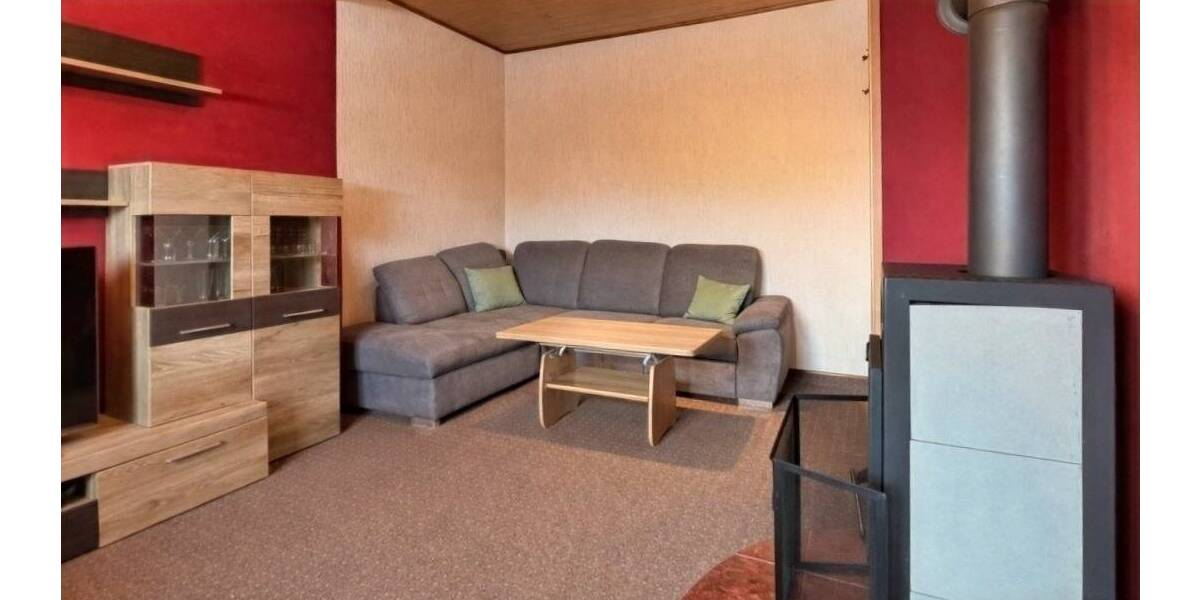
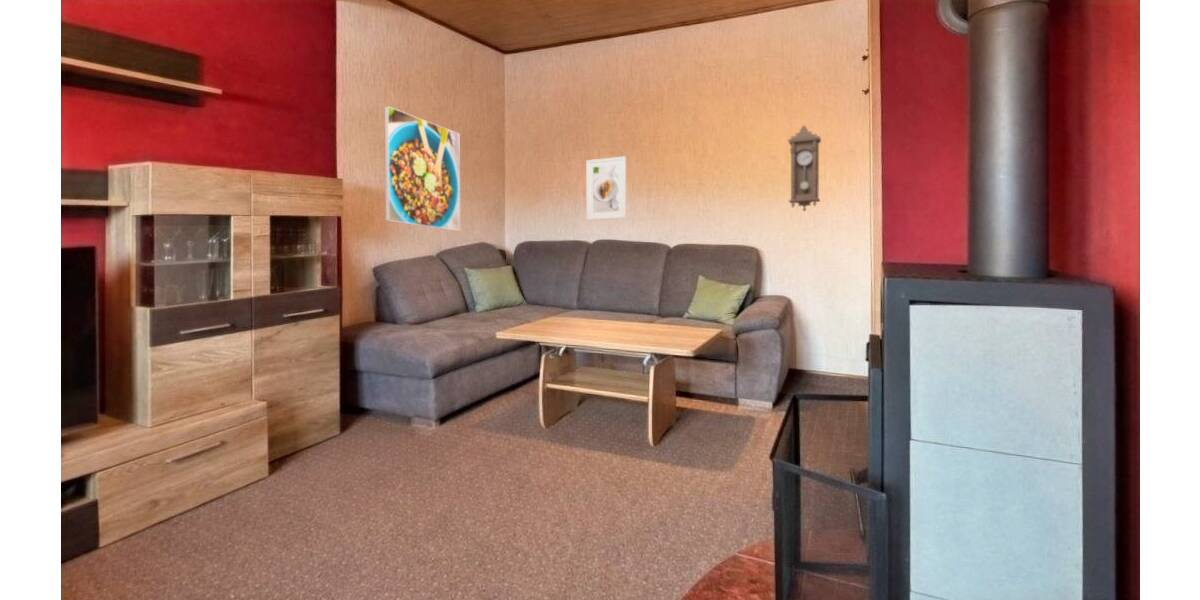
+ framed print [585,155,627,221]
+ pendulum clock [787,124,822,213]
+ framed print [384,105,461,232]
